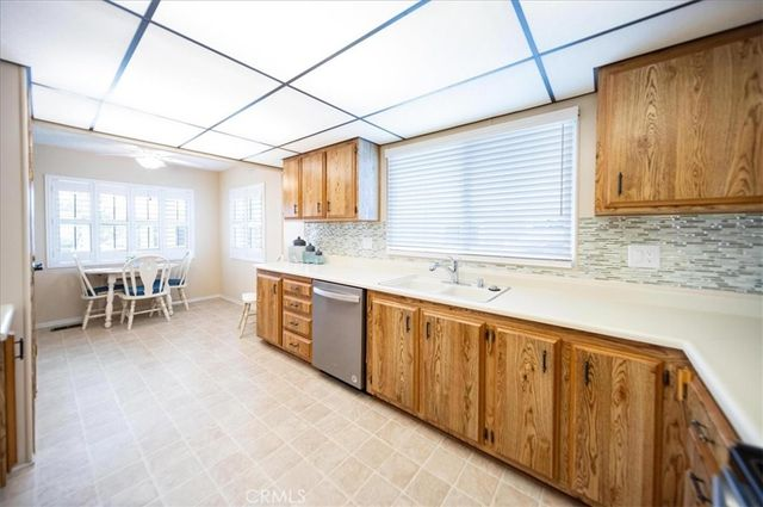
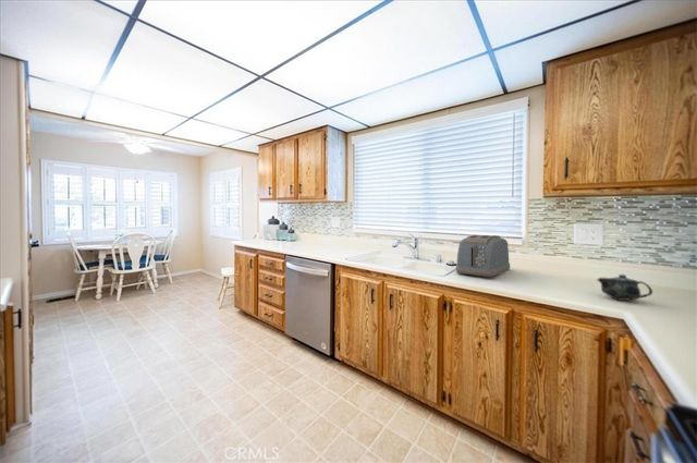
+ chinaware [596,273,653,302]
+ toaster [454,234,511,278]
